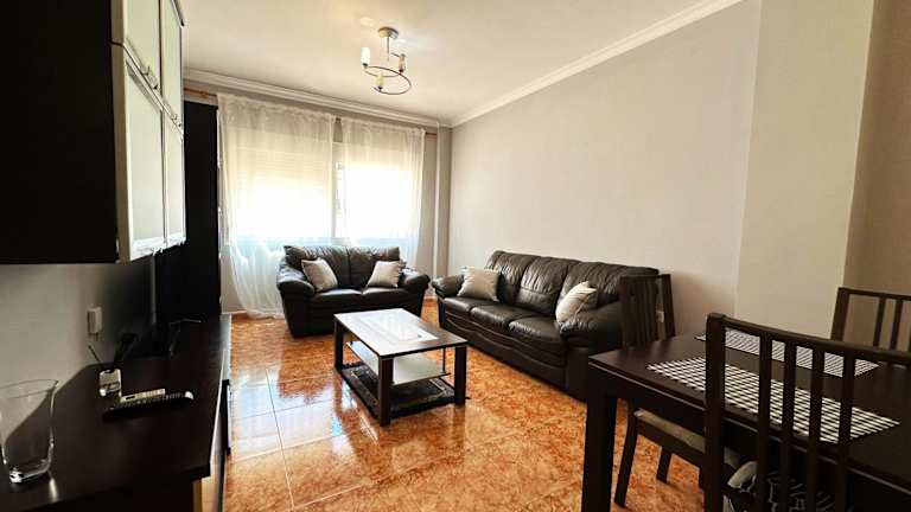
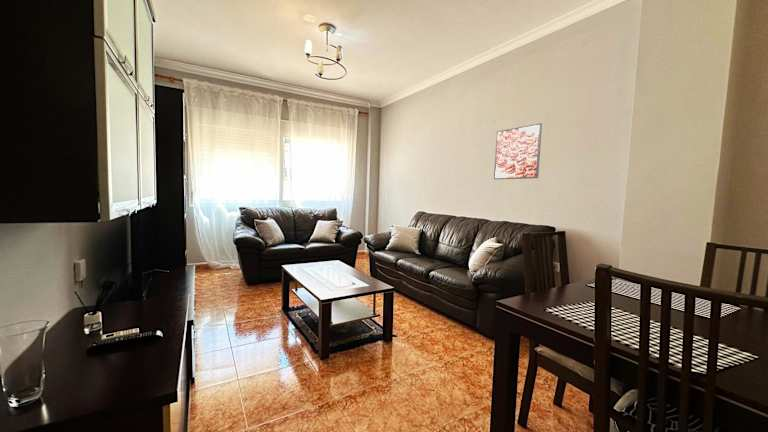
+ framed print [493,122,543,180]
